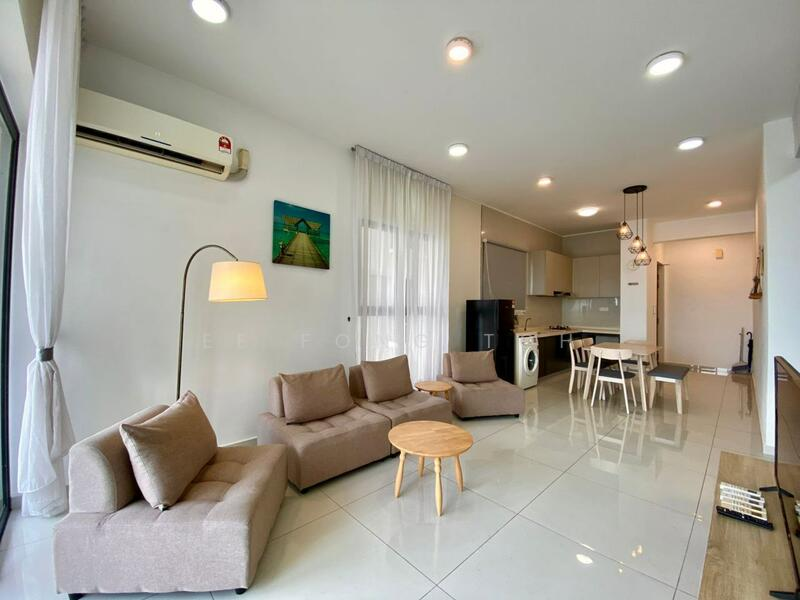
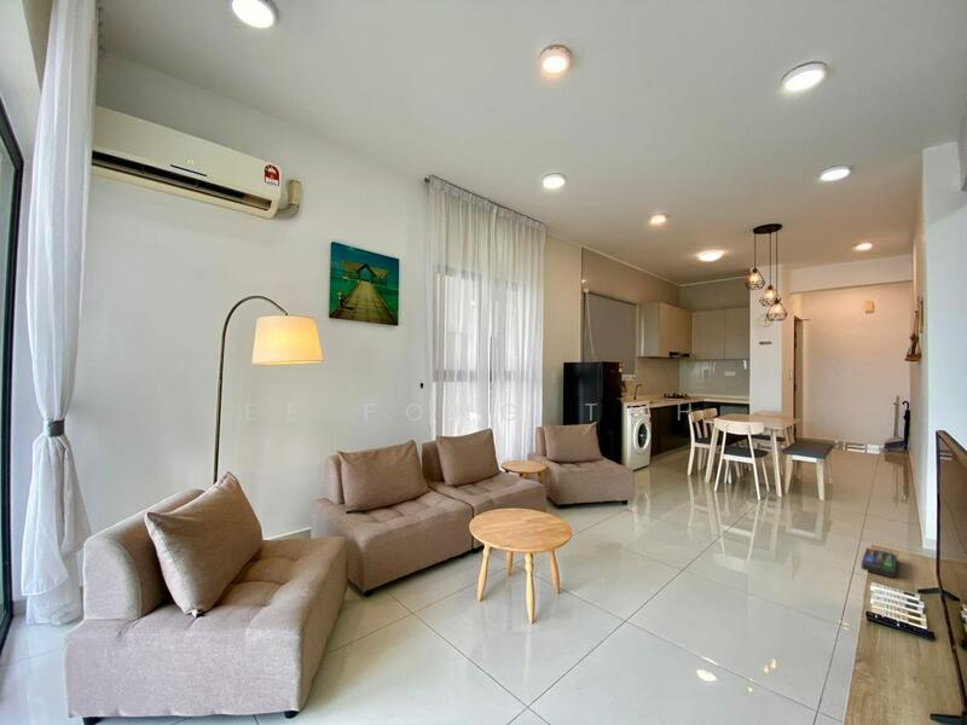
+ remote control [861,546,898,579]
